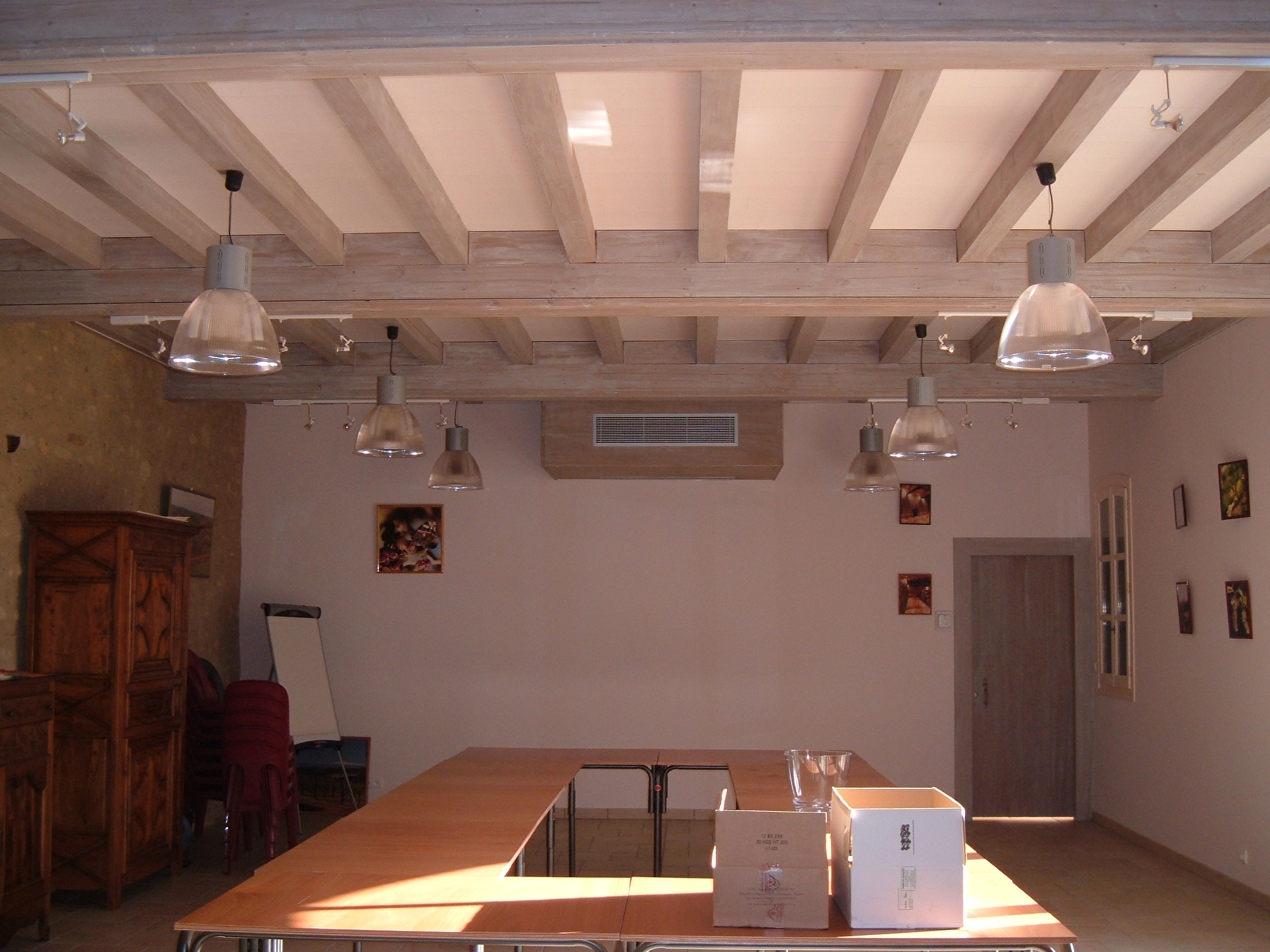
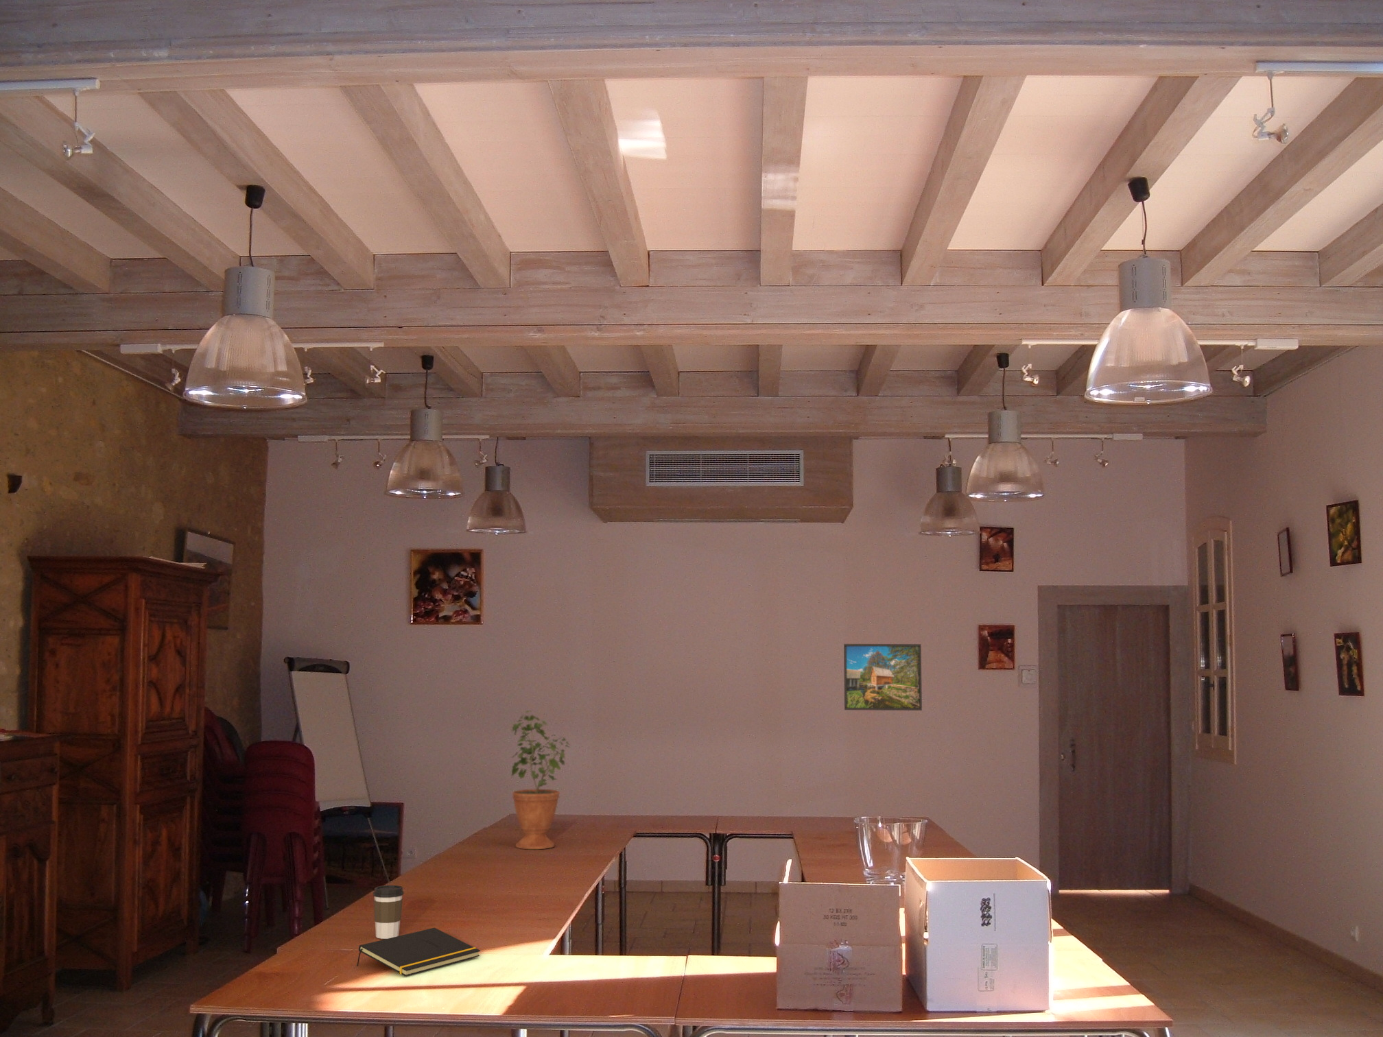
+ coffee cup [372,884,404,940]
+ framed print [843,644,922,711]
+ notepad [356,927,481,977]
+ potted plant [511,710,571,850]
